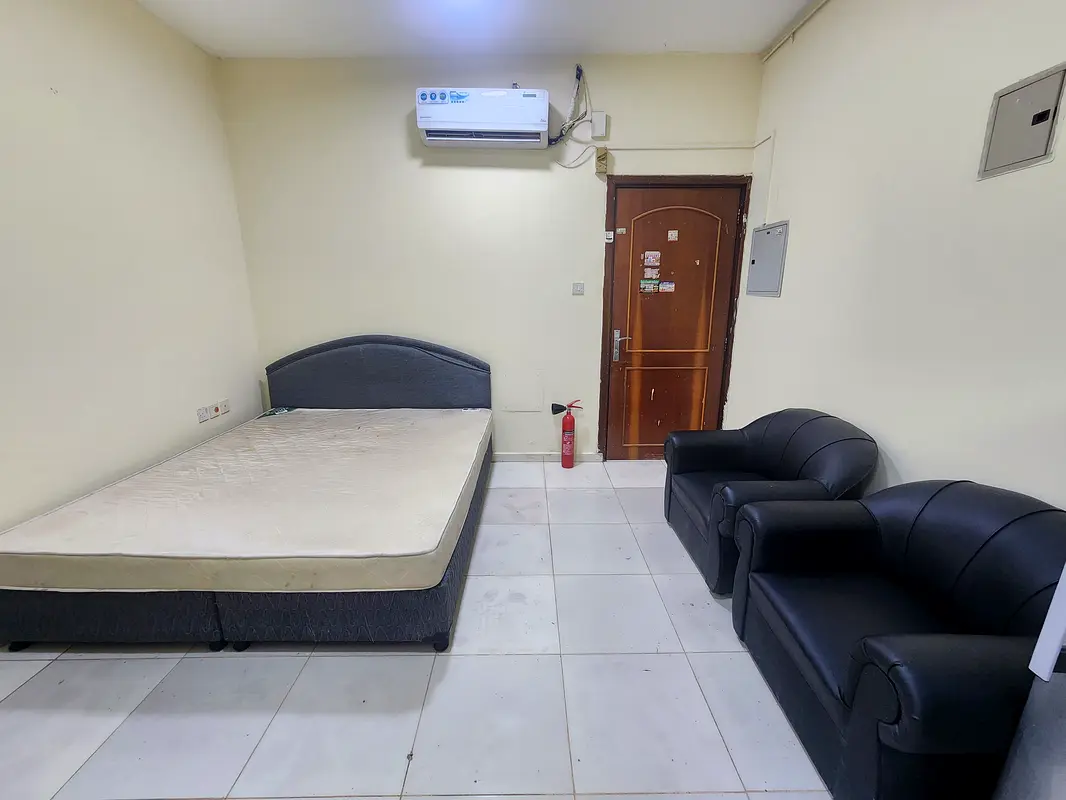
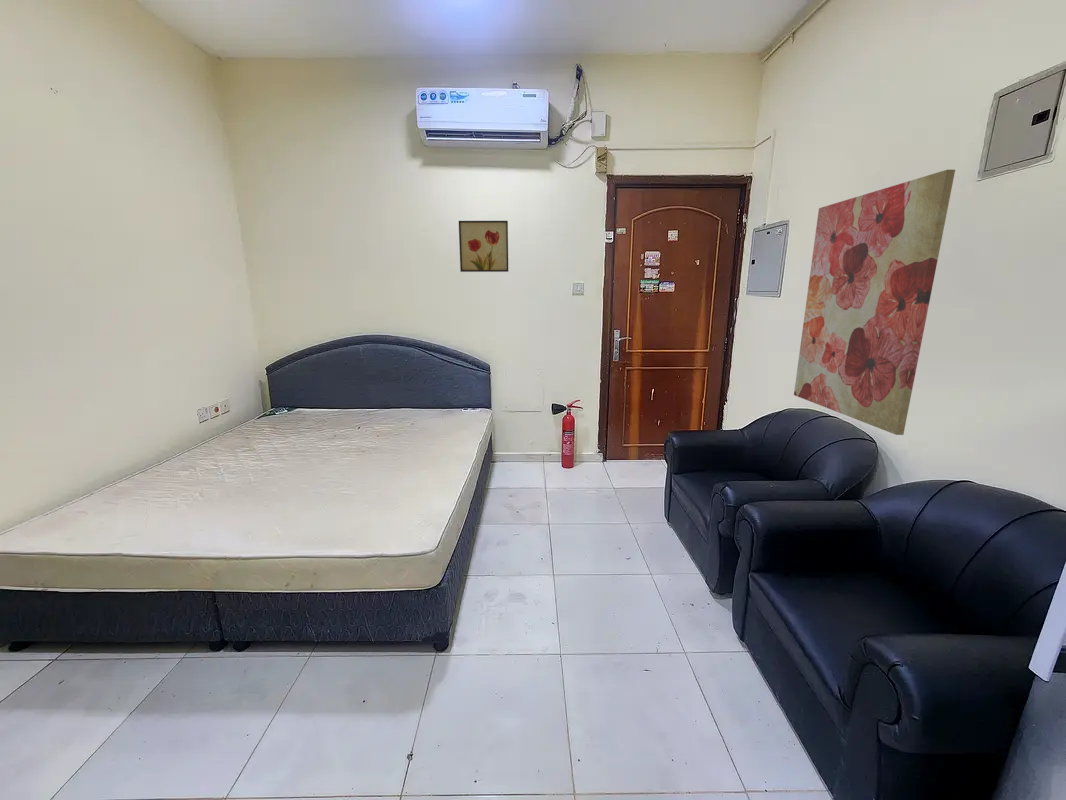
+ wall art [793,169,956,436]
+ wall art [458,220,509,273]
